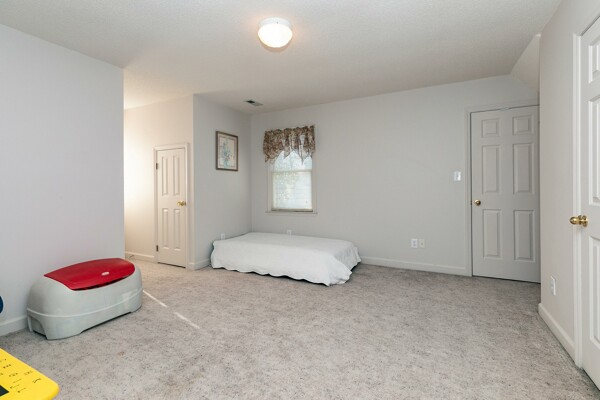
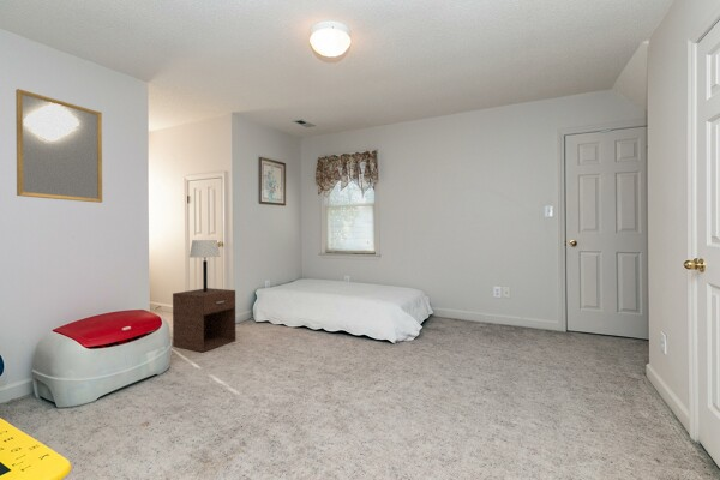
+ nightstand [172,287,236,353]
+ table lamp [188,239,221,292]
+ home mirror [14,88,103,204]
